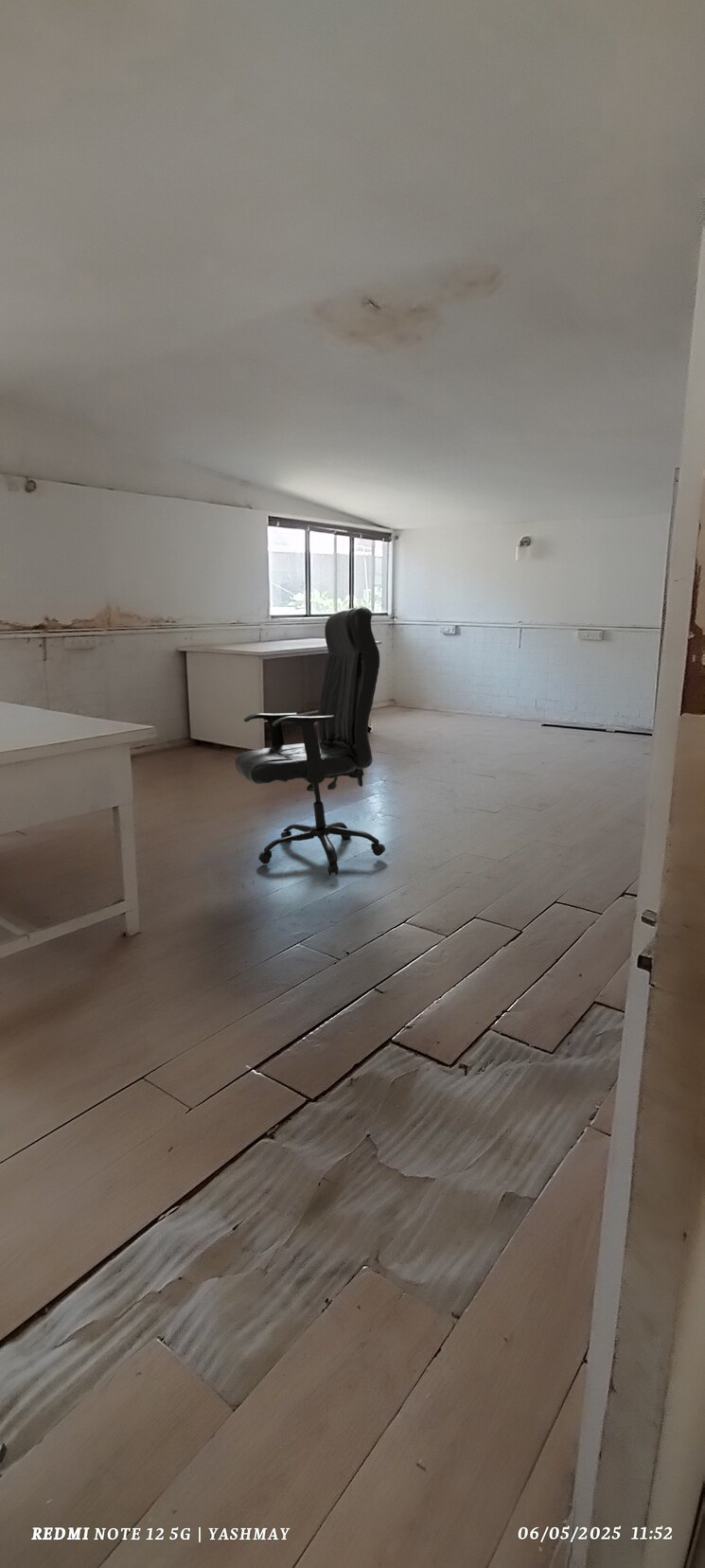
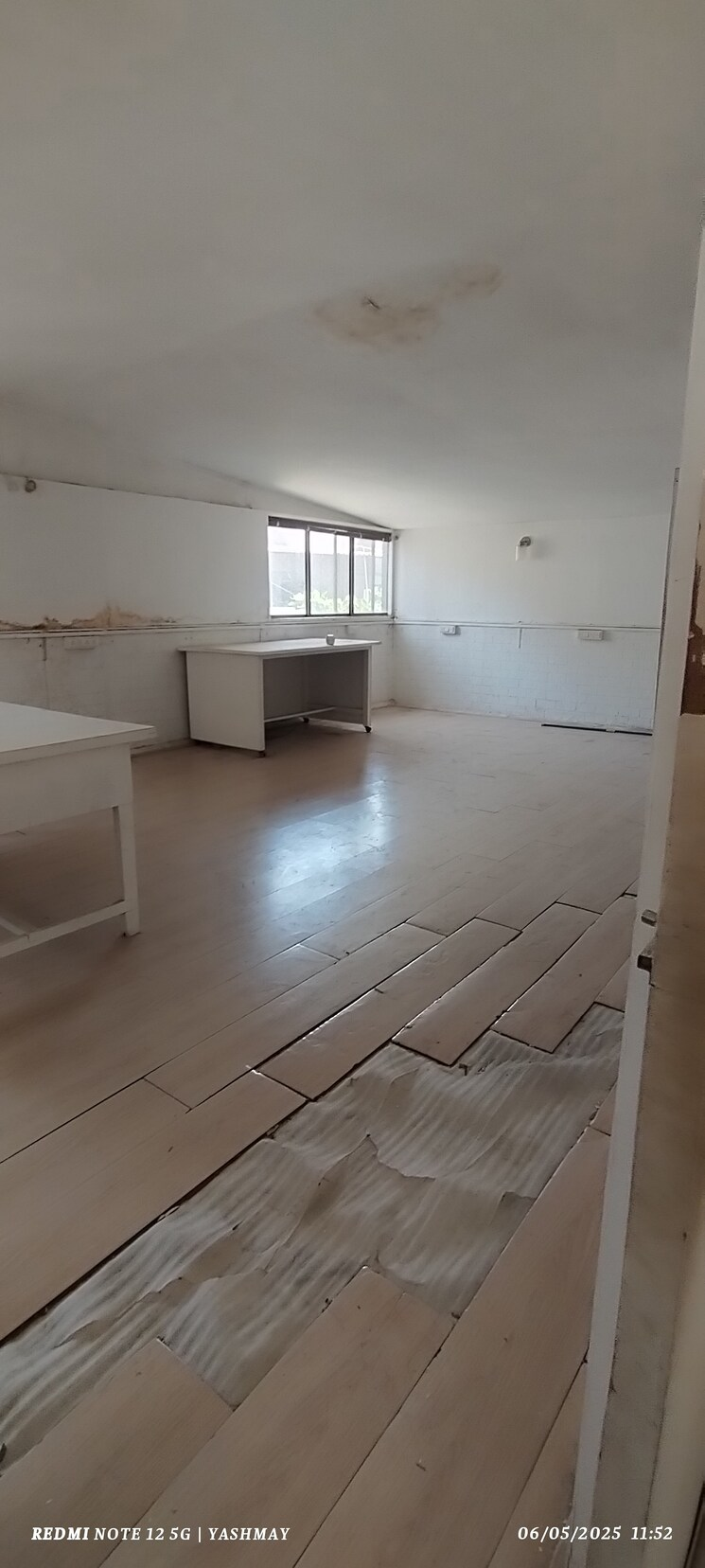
- office chair [235,606,386,876]
